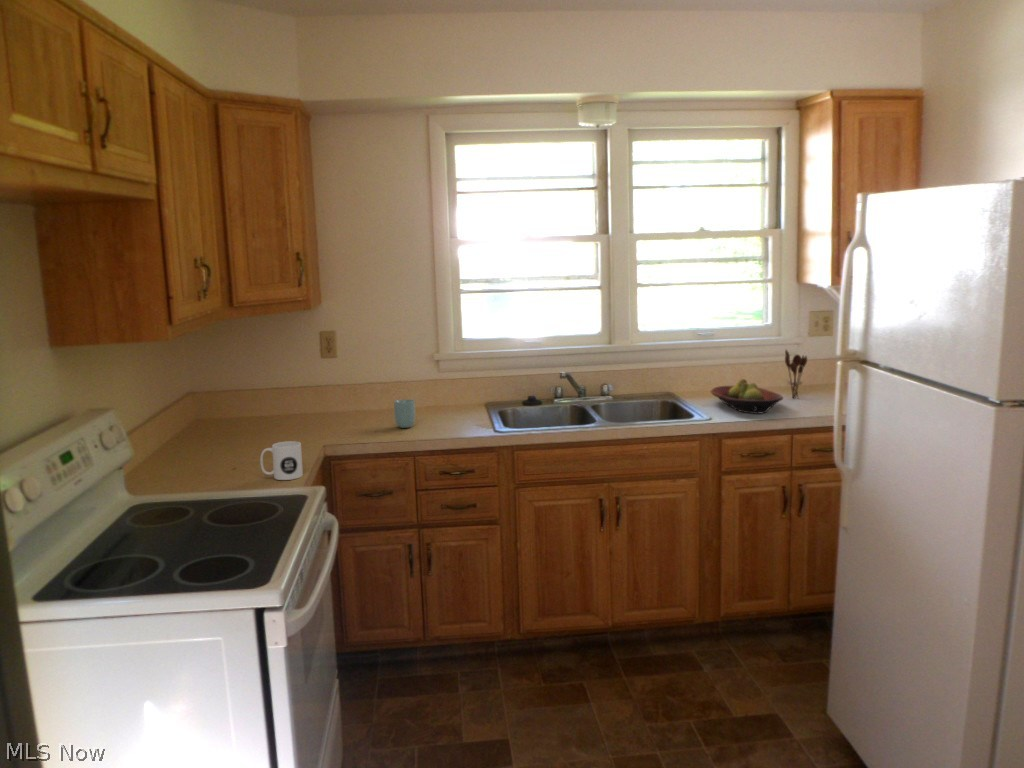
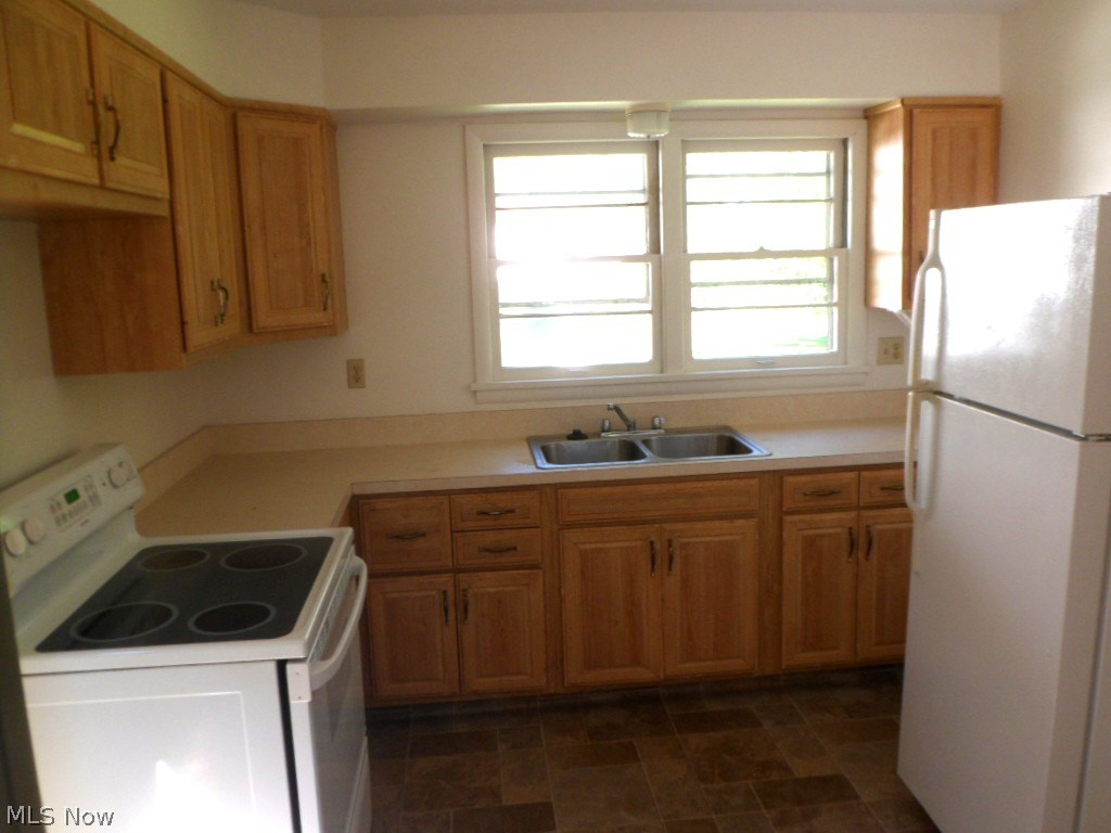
- cup [393,398,416,429]
- mug [259,440,304,481]
- fruit bowl [710,378,784,415]
- utensil holder [784,349,808,399]
